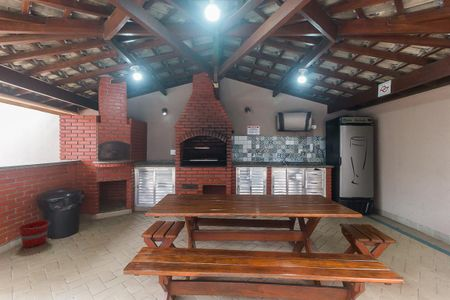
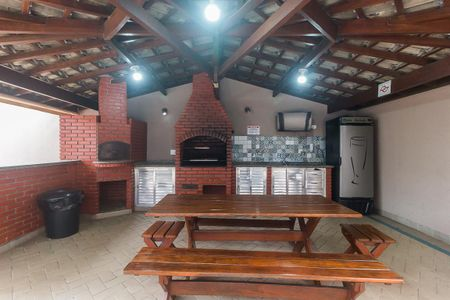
- bucket [18,219,51,249]
